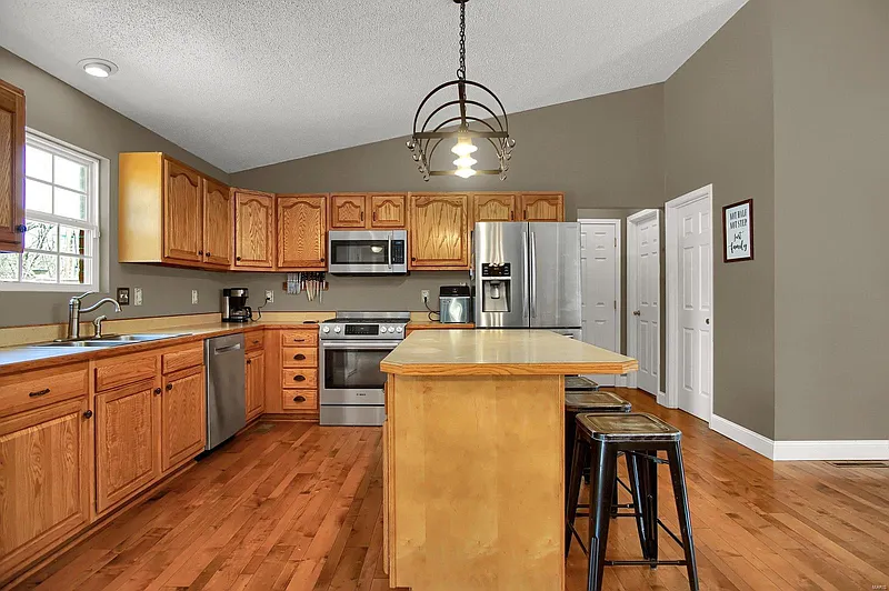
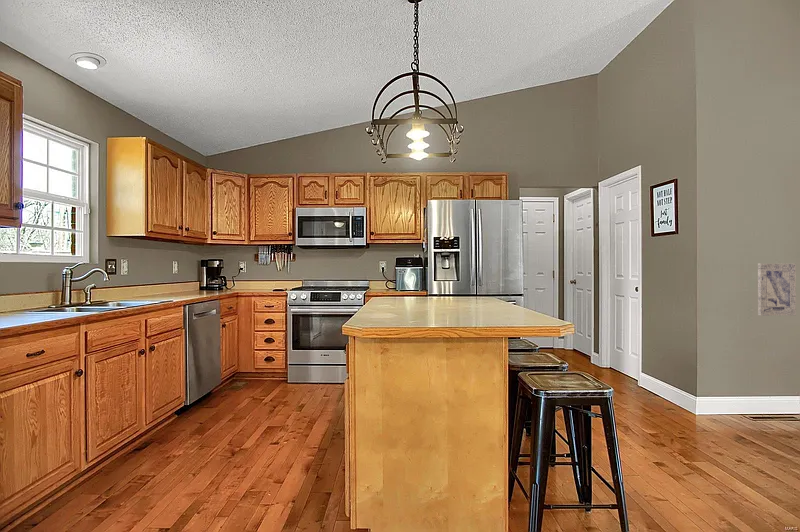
+ wall art [757,262,797,317]
